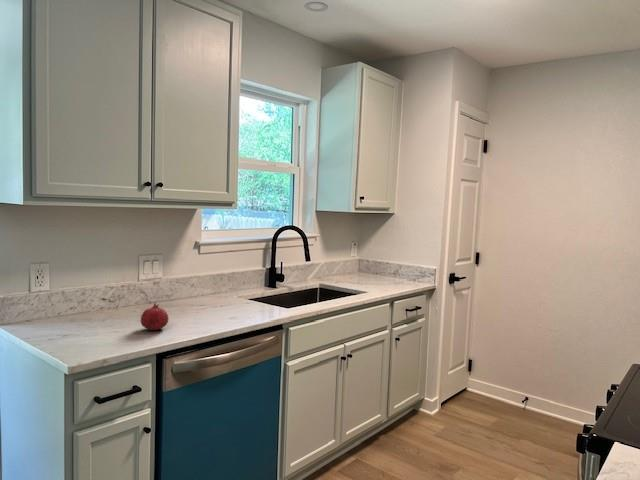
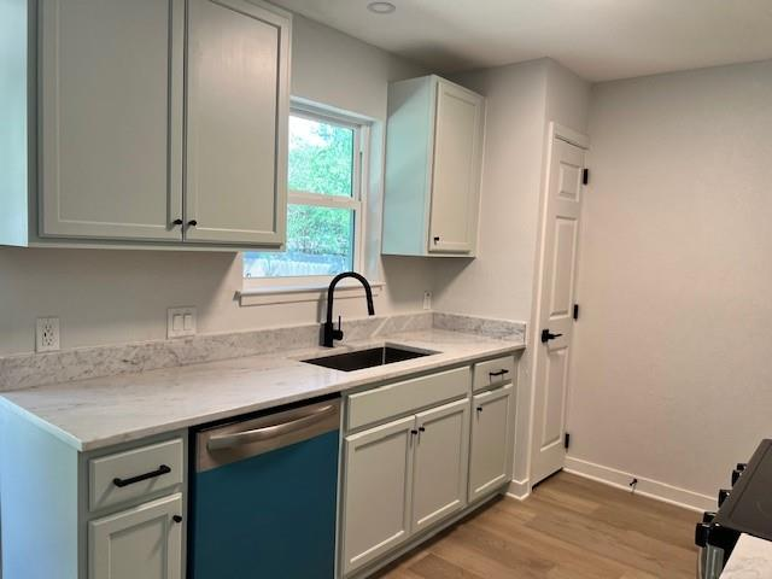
- fruit [140,302,170,331]
